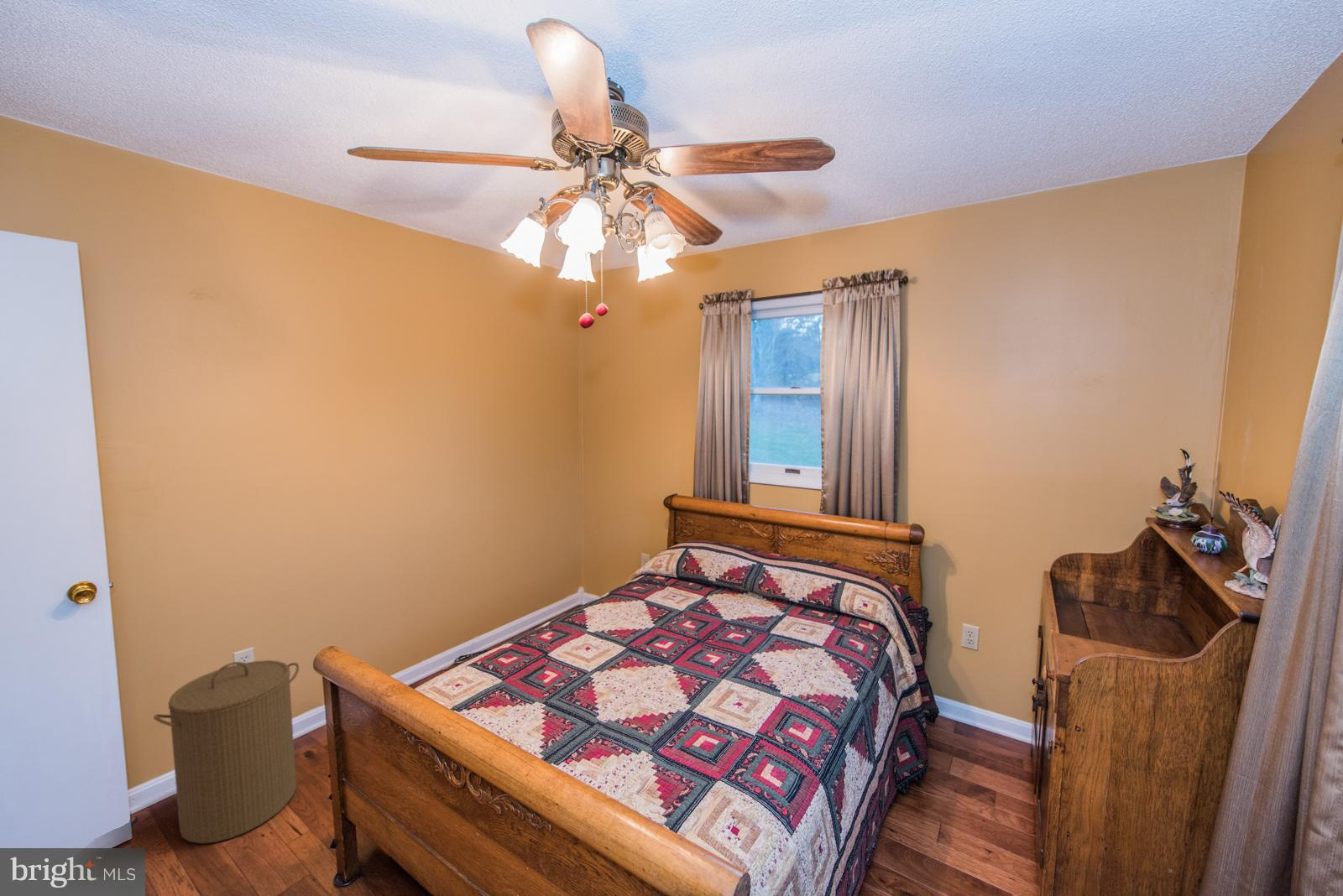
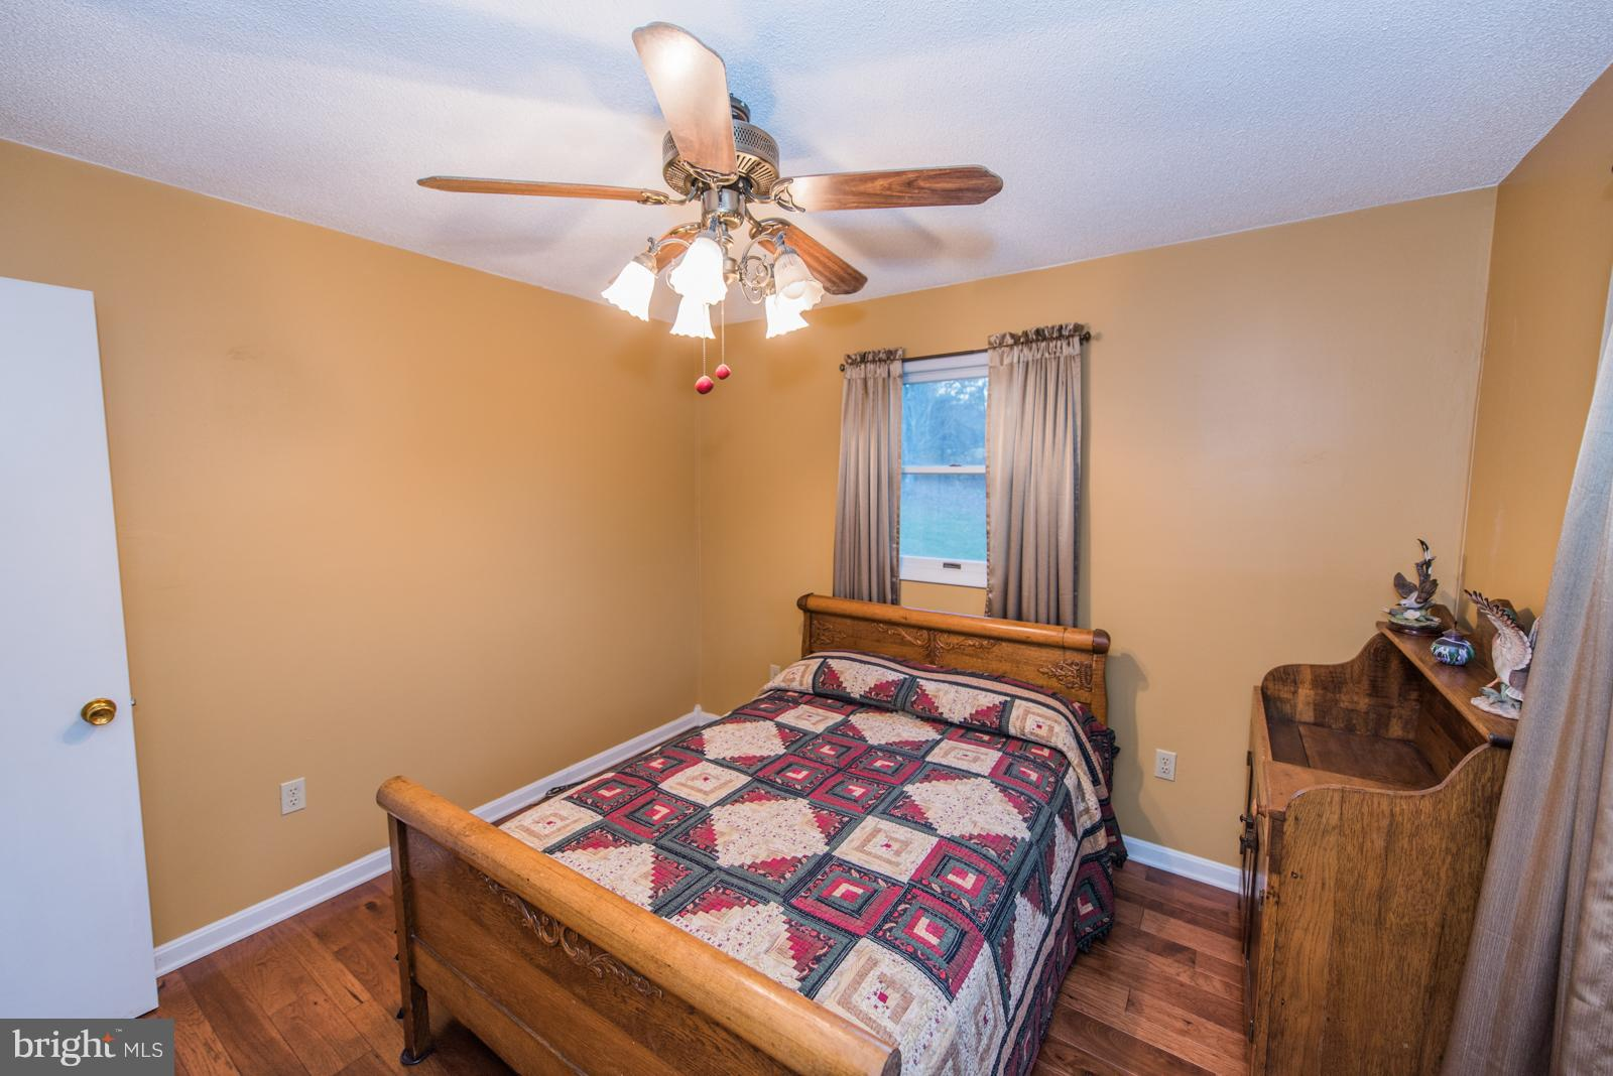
- laundry hamper [153,659,300,845]
